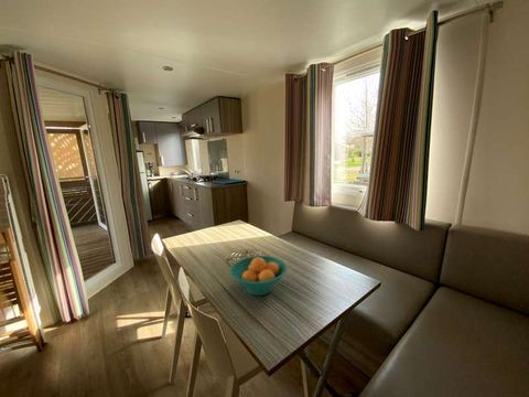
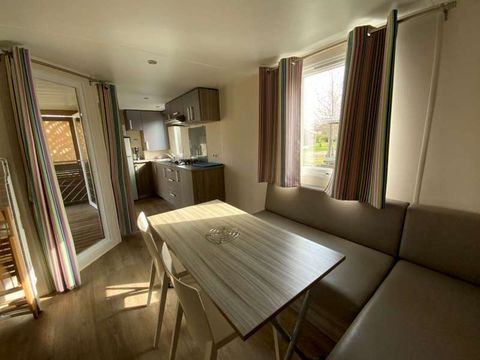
- fruit bowl [229,255,288,297]
